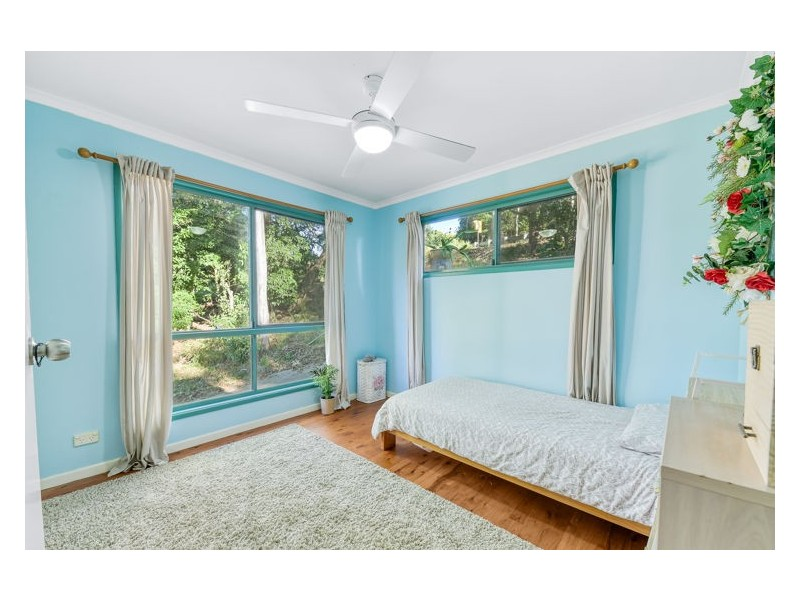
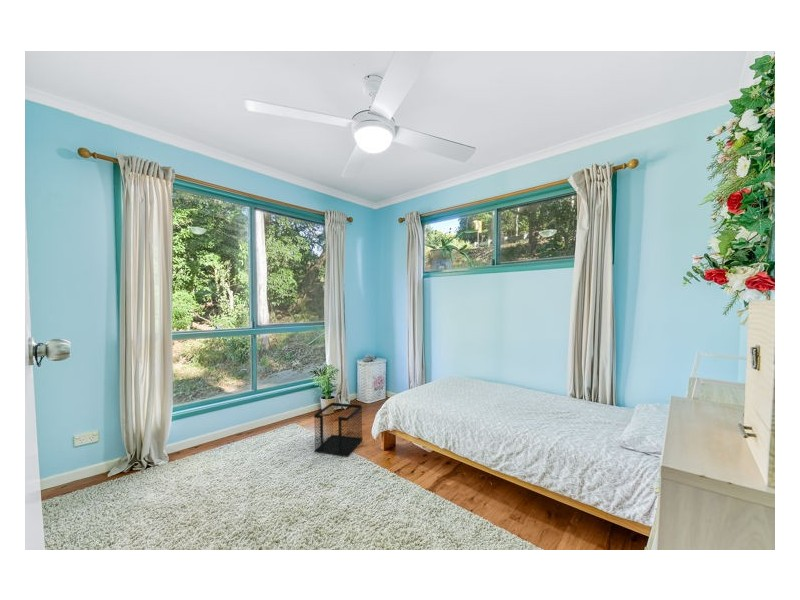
+ wastebasket [313,402,364,458]
